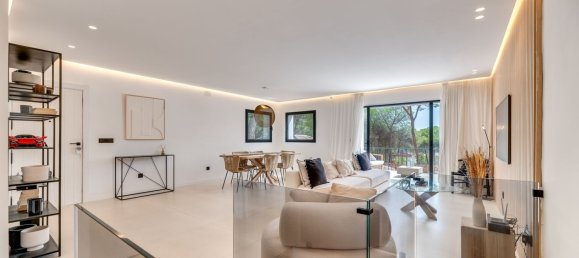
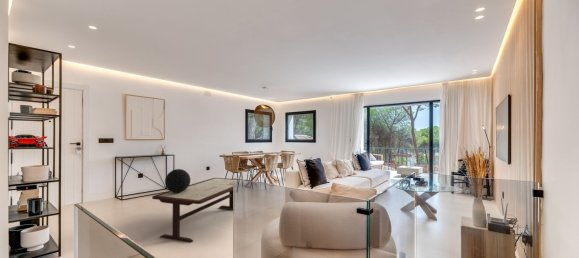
+ decorative sphere [164,168,191,193]
+ coffee table [151,177,252,244]
